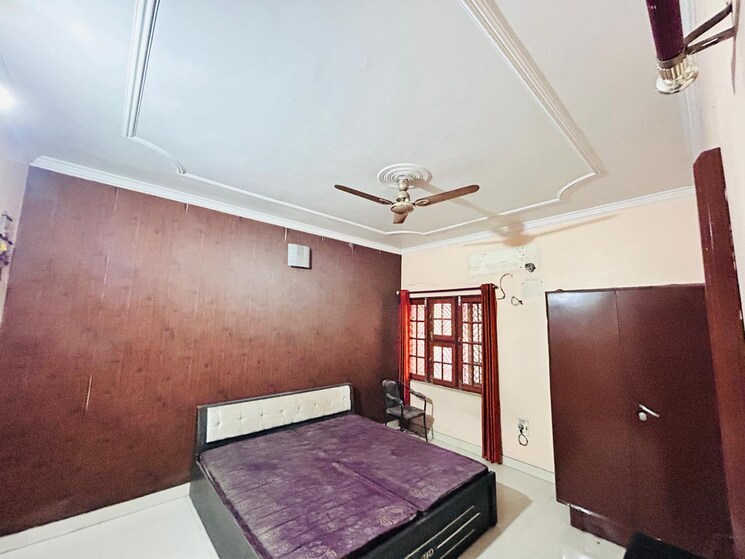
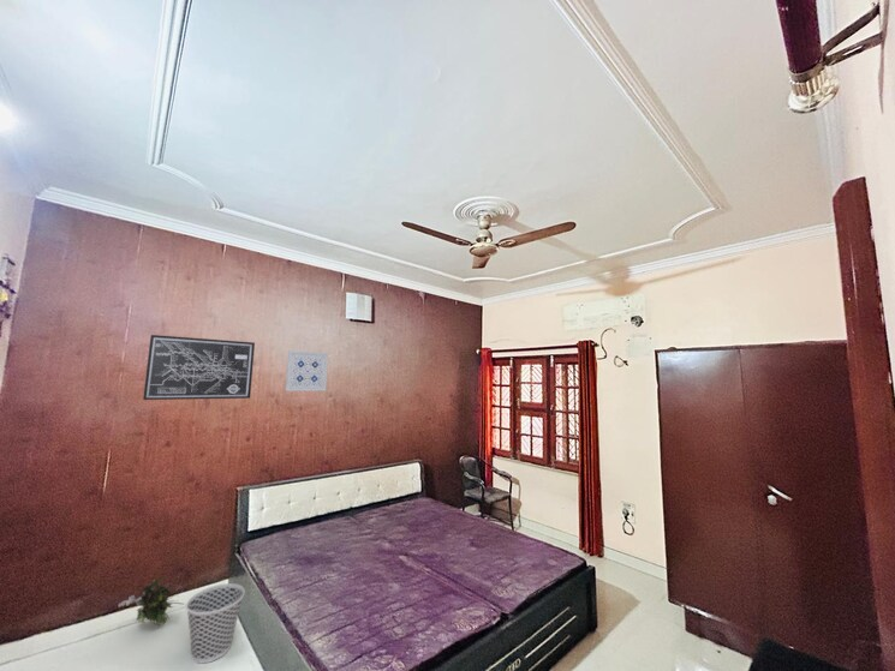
+ potted plant [118,576,187,627]
+ wastebasket [185,582,246,665]
+ wall art [285,349,329,393]
+ wall art [142,334,256,401]
